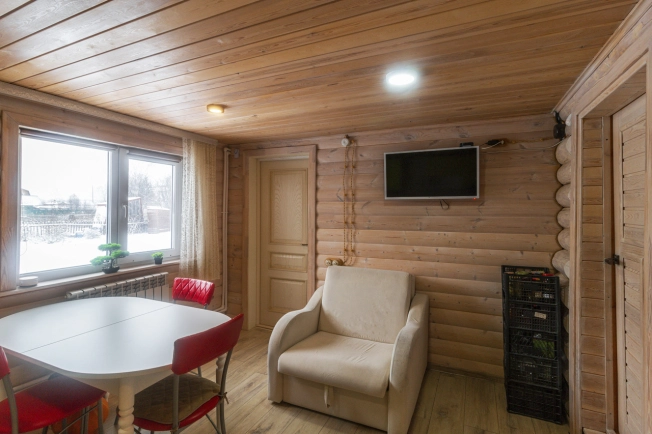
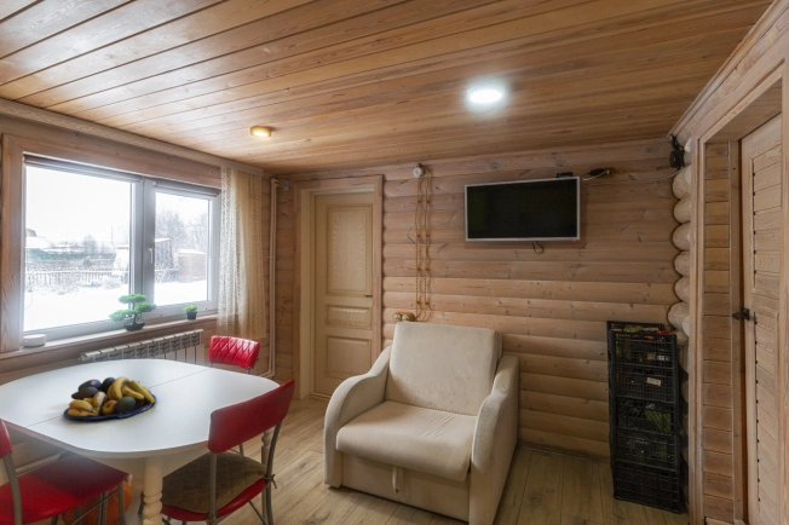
+ fruit bowl [62,375,157,421]
